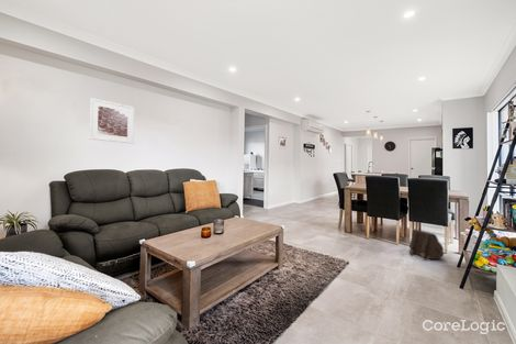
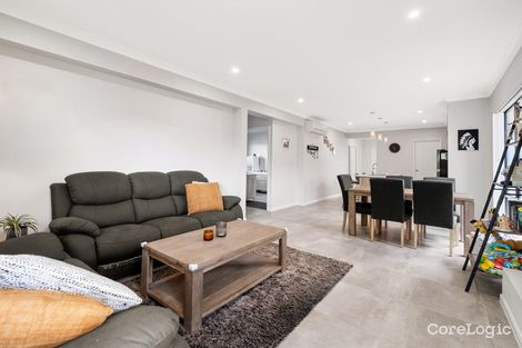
- satchel [408,229,445,260]
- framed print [89,97,135,145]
